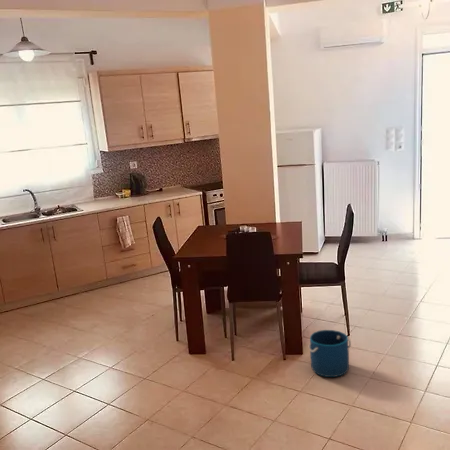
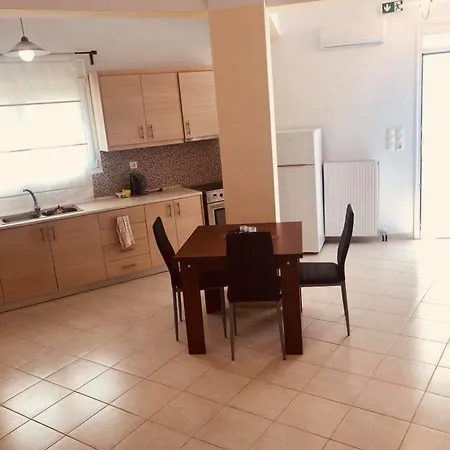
- bucket [308,329,352,378]
